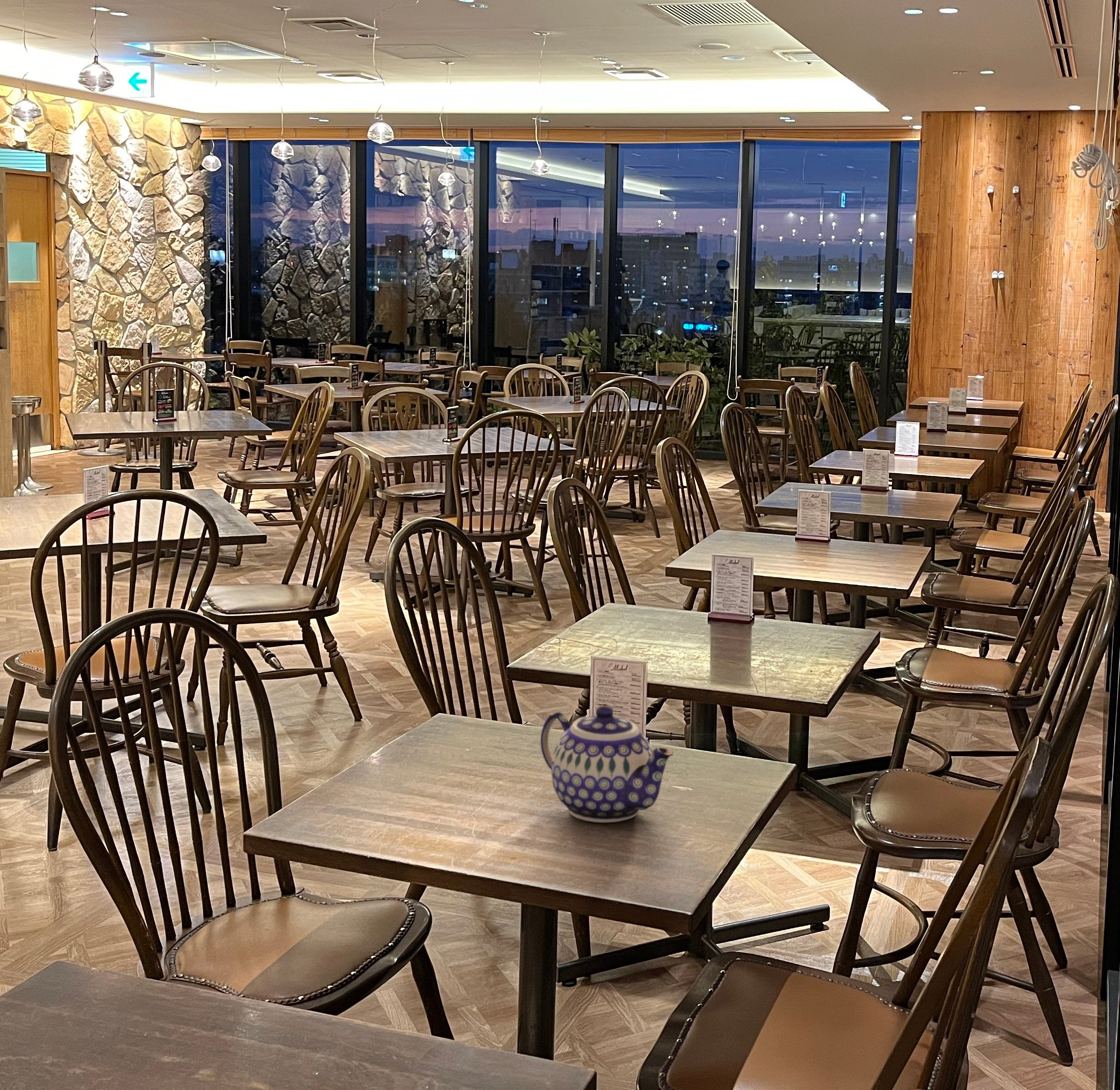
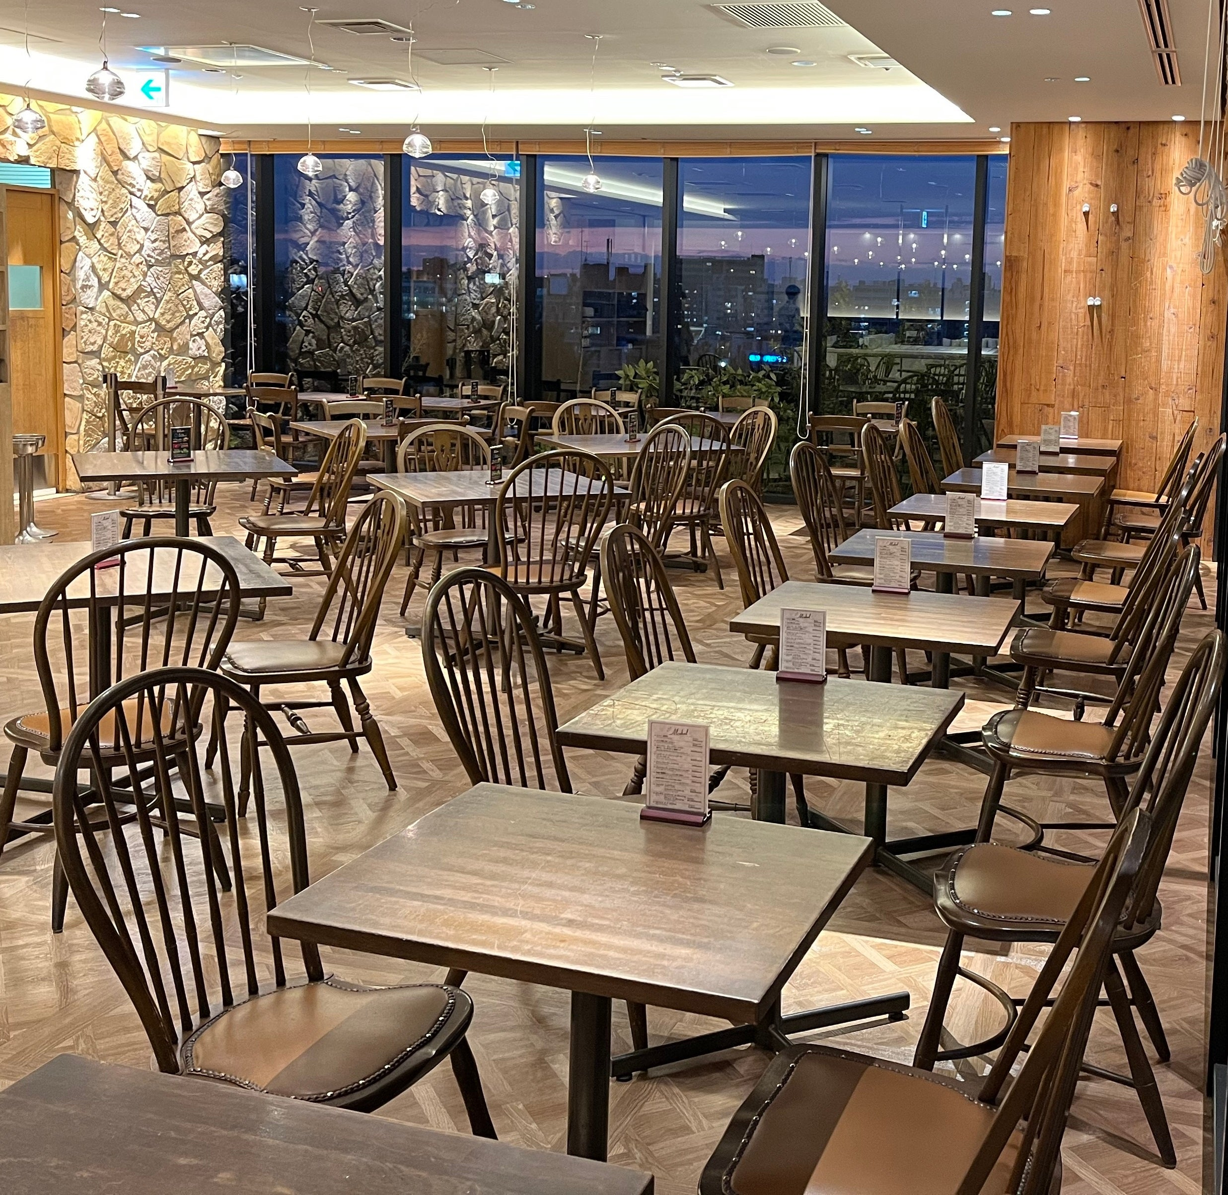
- teapot [540,706,674,823]
